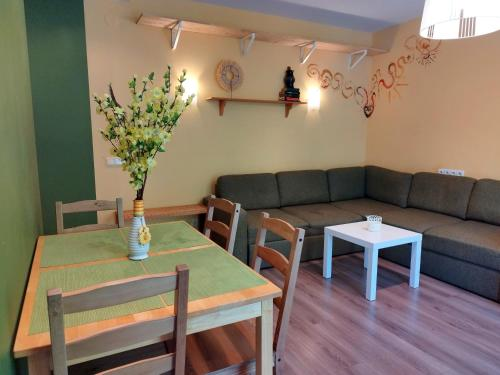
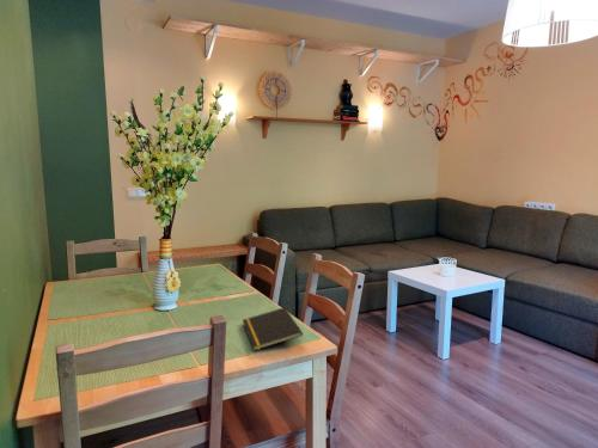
+ notepad [242,306,304,352]
